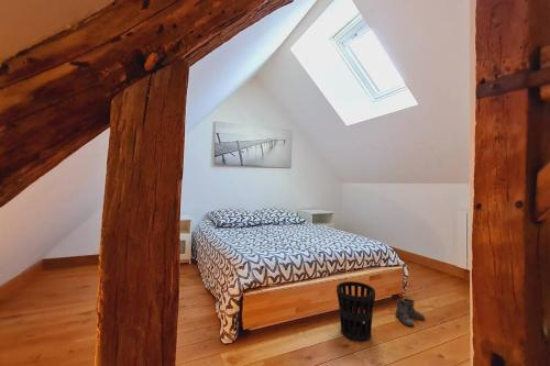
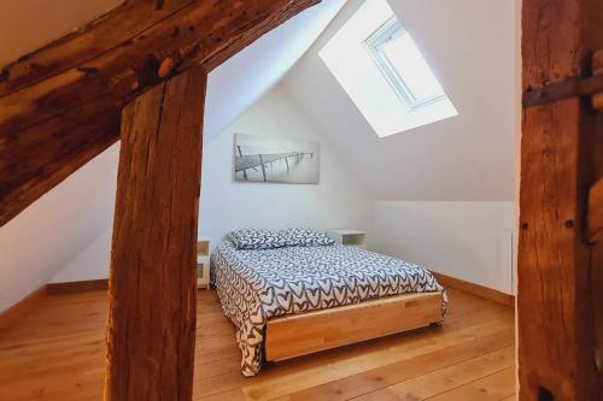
- wastebasket [336,280,376,343]
- boots [394,297,426,328]
